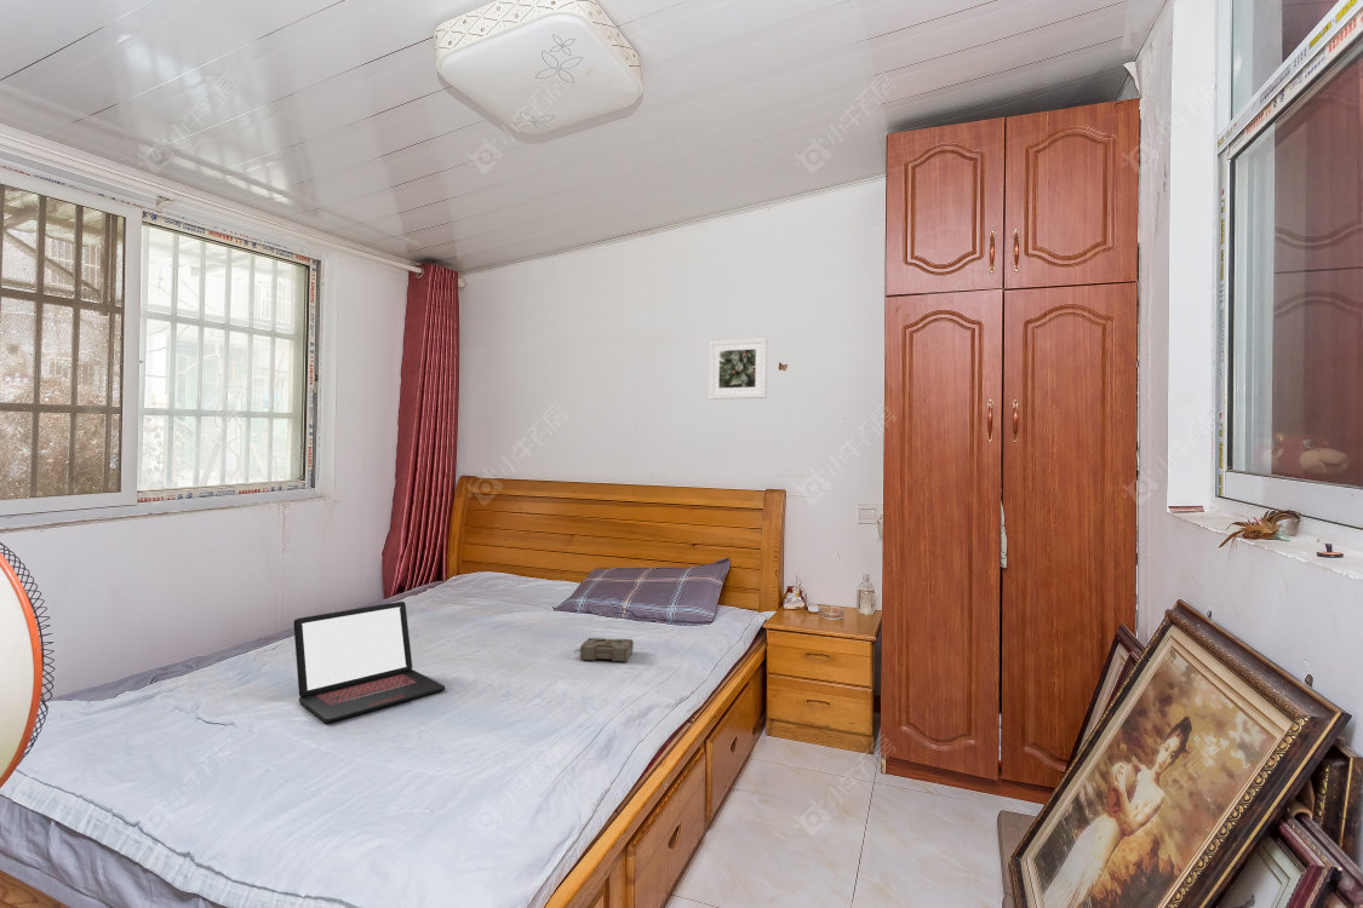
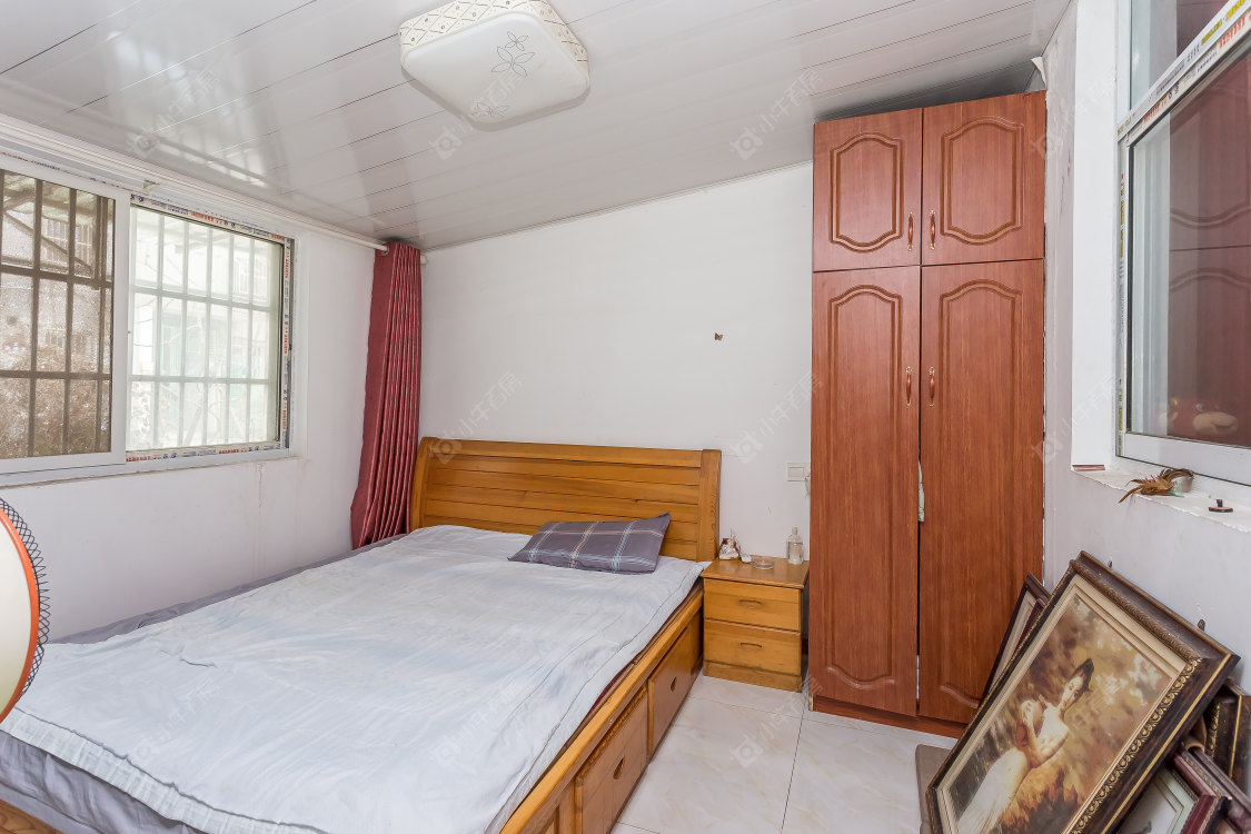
- diary [573,637,635,663]
- laptop [292,600,446,723]
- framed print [708,337,768,401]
